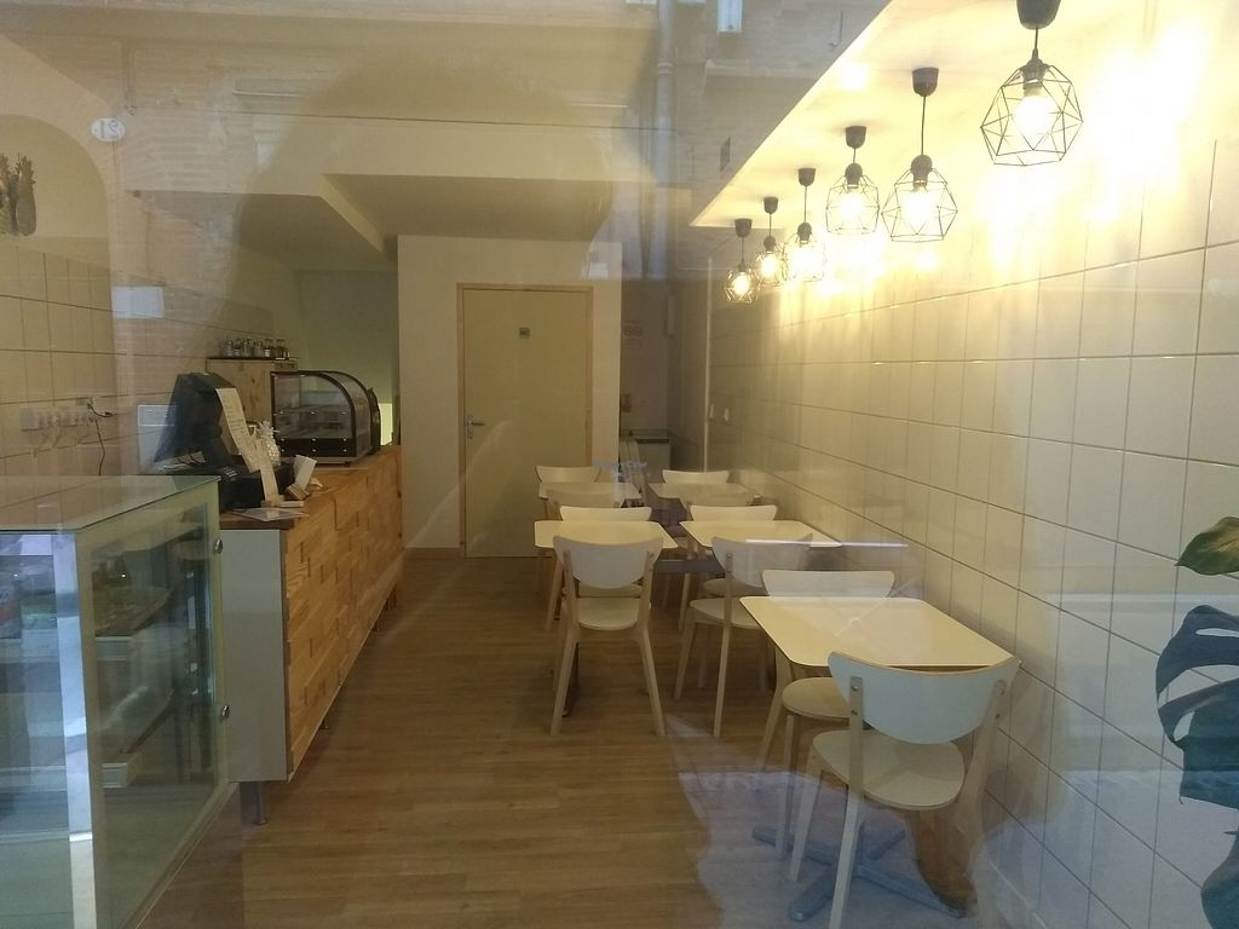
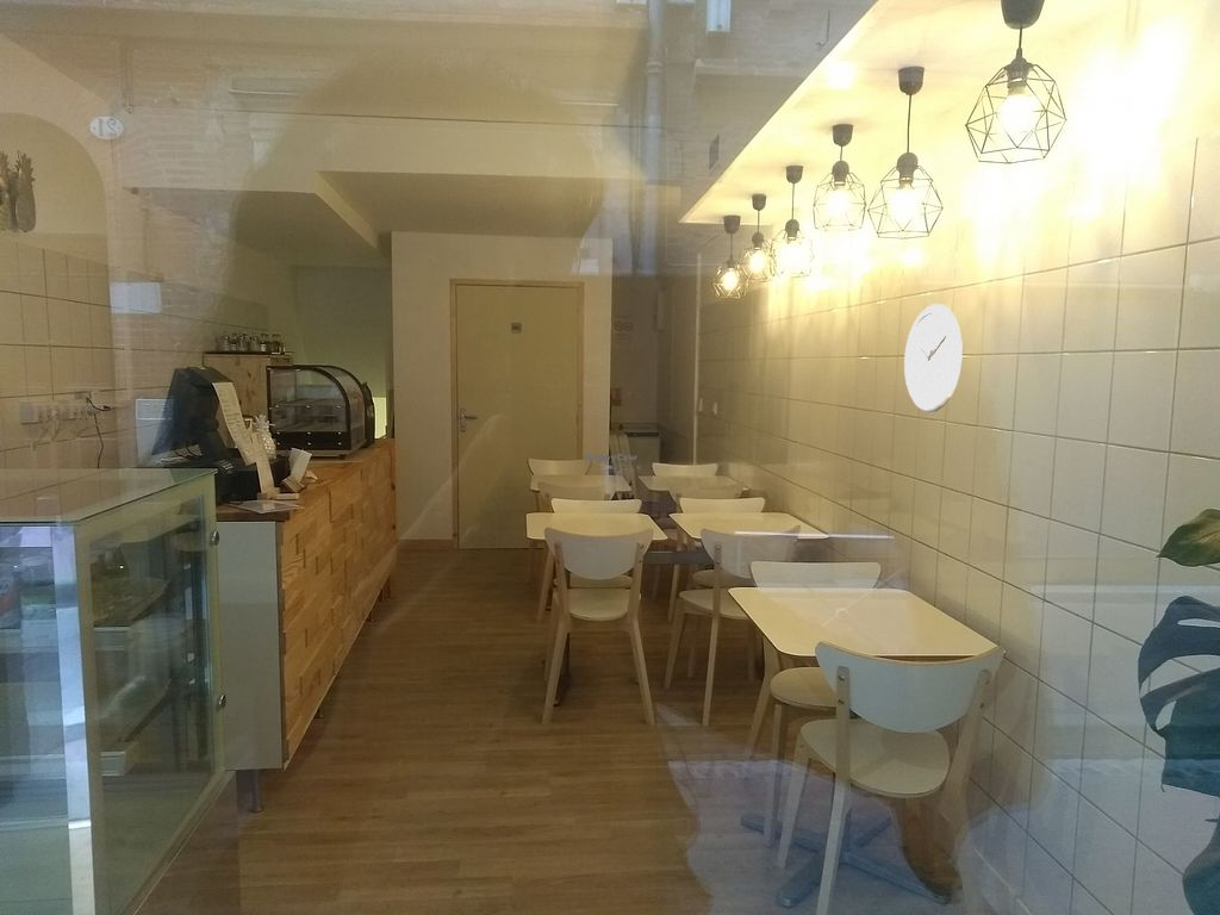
+ wall clock [903,303,964,413]
